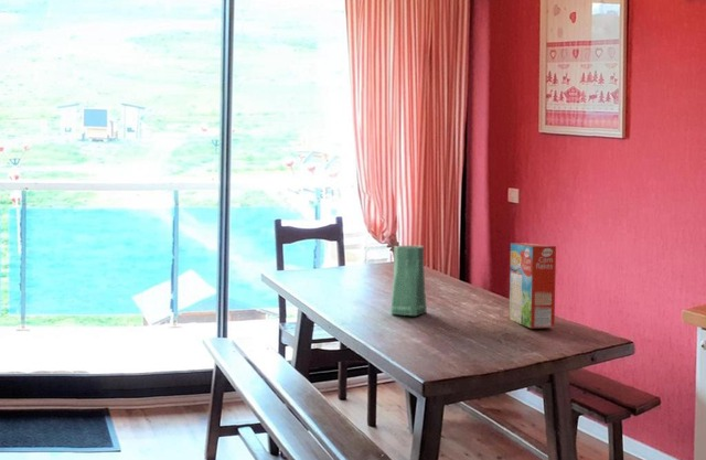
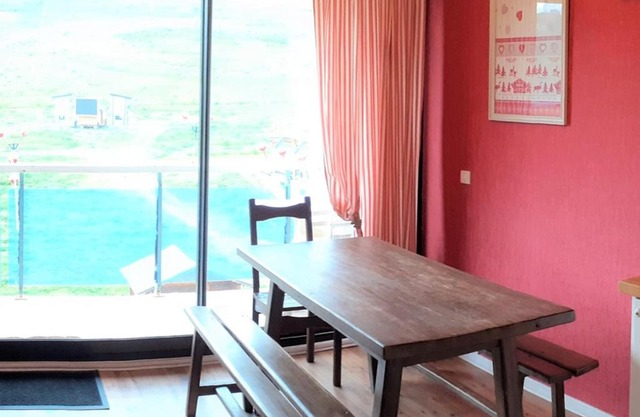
- vase [389,245,428,317]
- cereal box [509,243,557,329]
